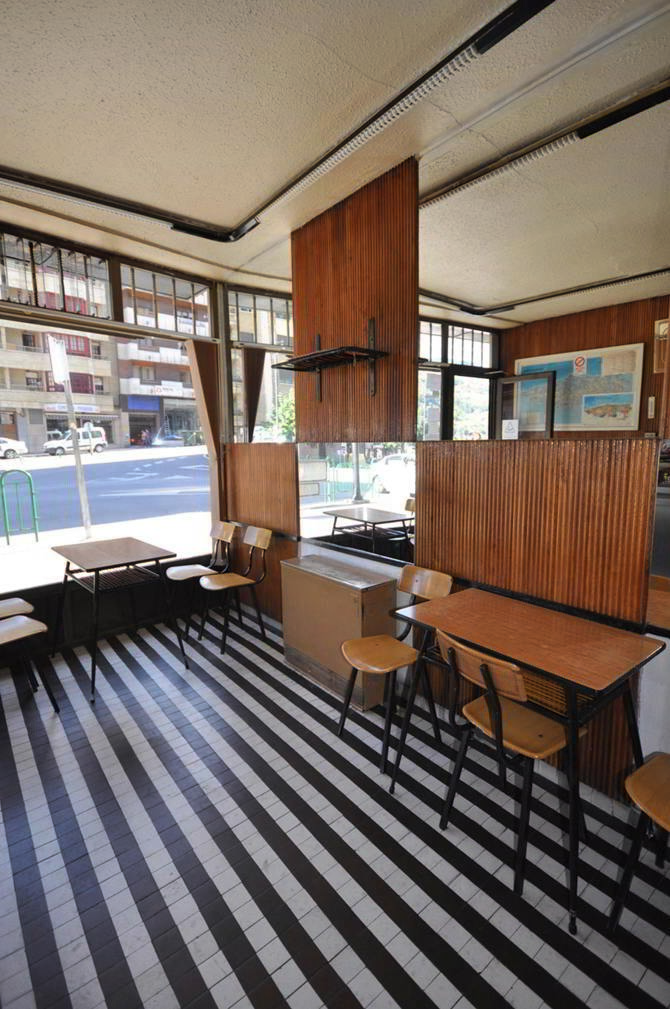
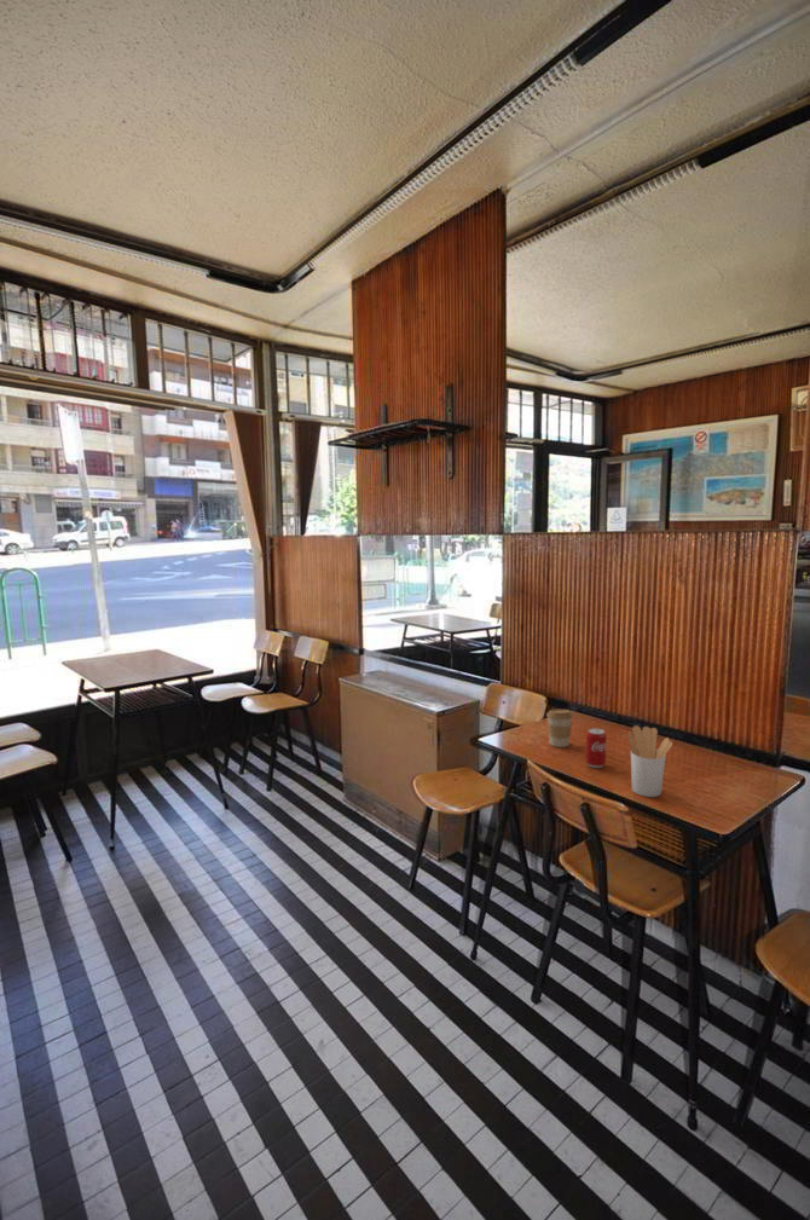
+ beverage can [584,727,607,769]
+ utensil holder [627,724,673,798]
+ coffee cup [545,709,574,748]
